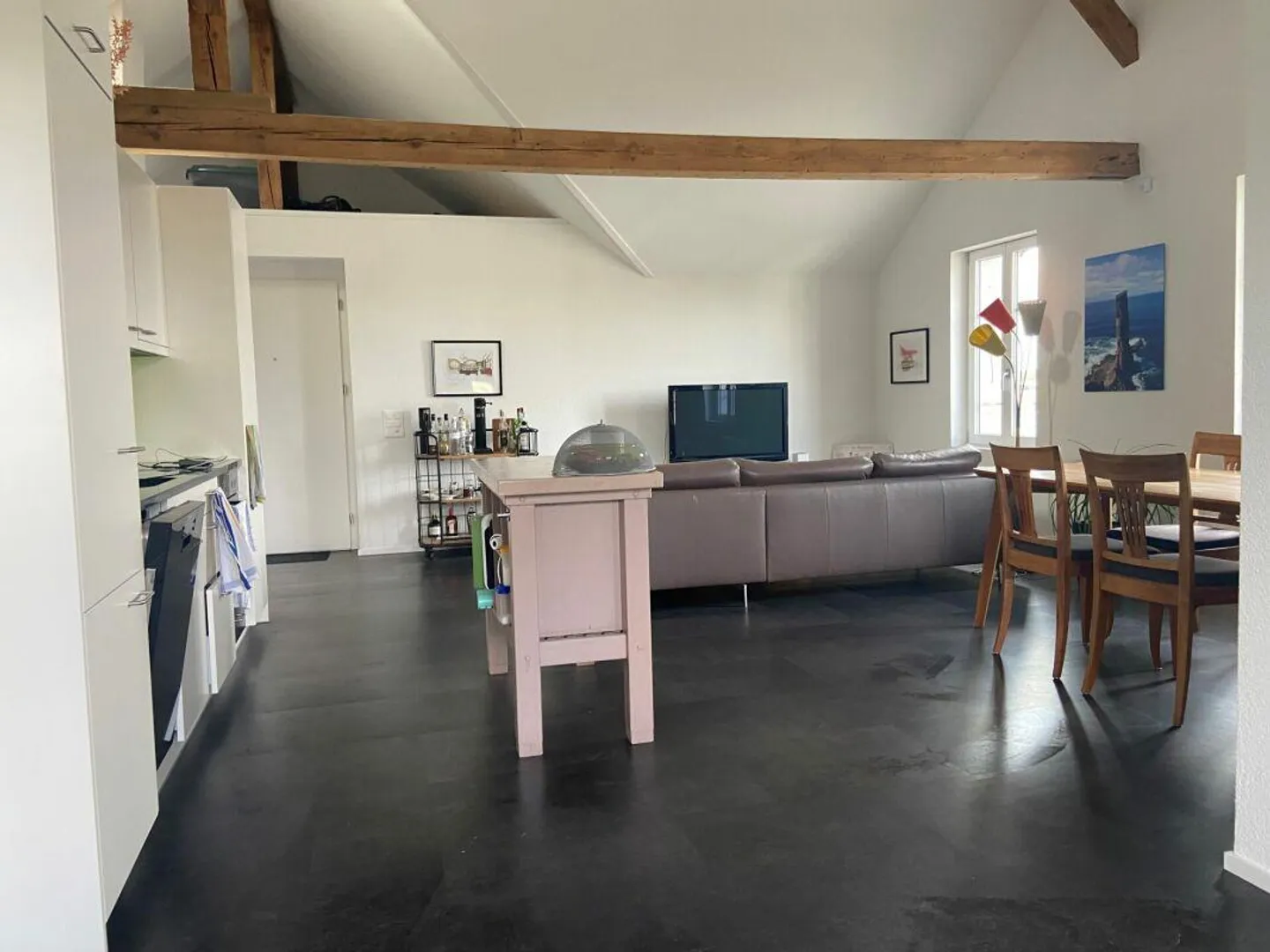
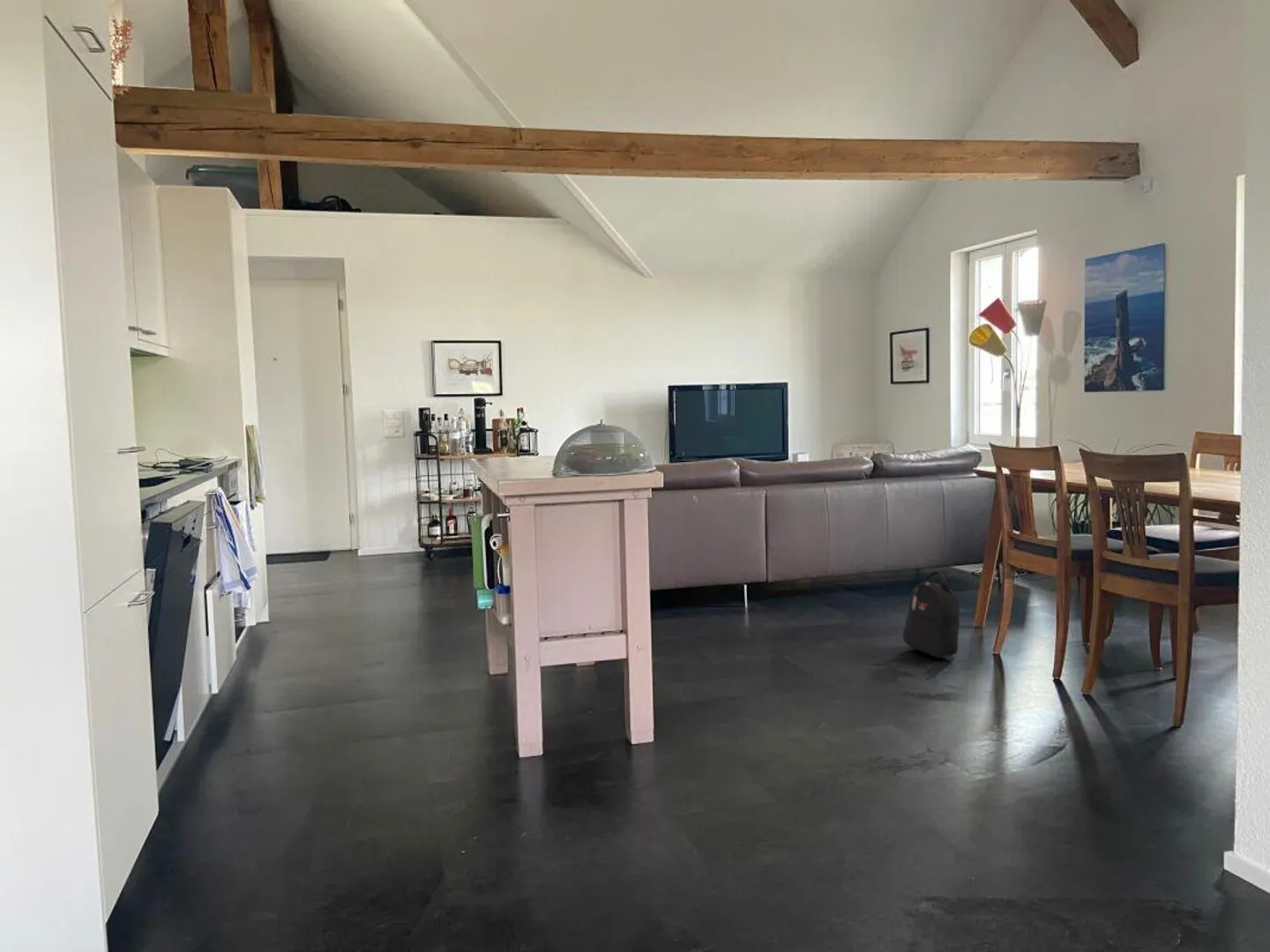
+ backpack [902,570,960,659]
